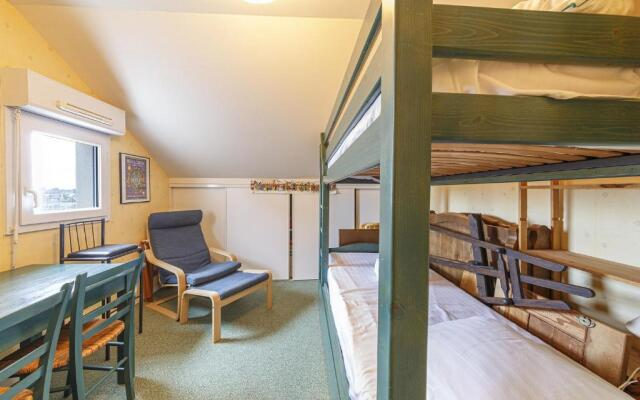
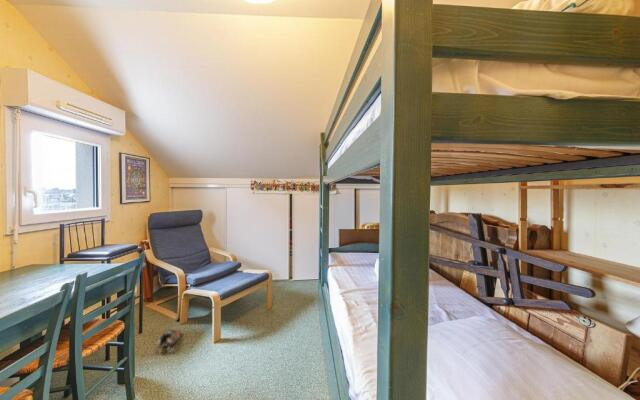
+ shoe [157,327,181,352]
